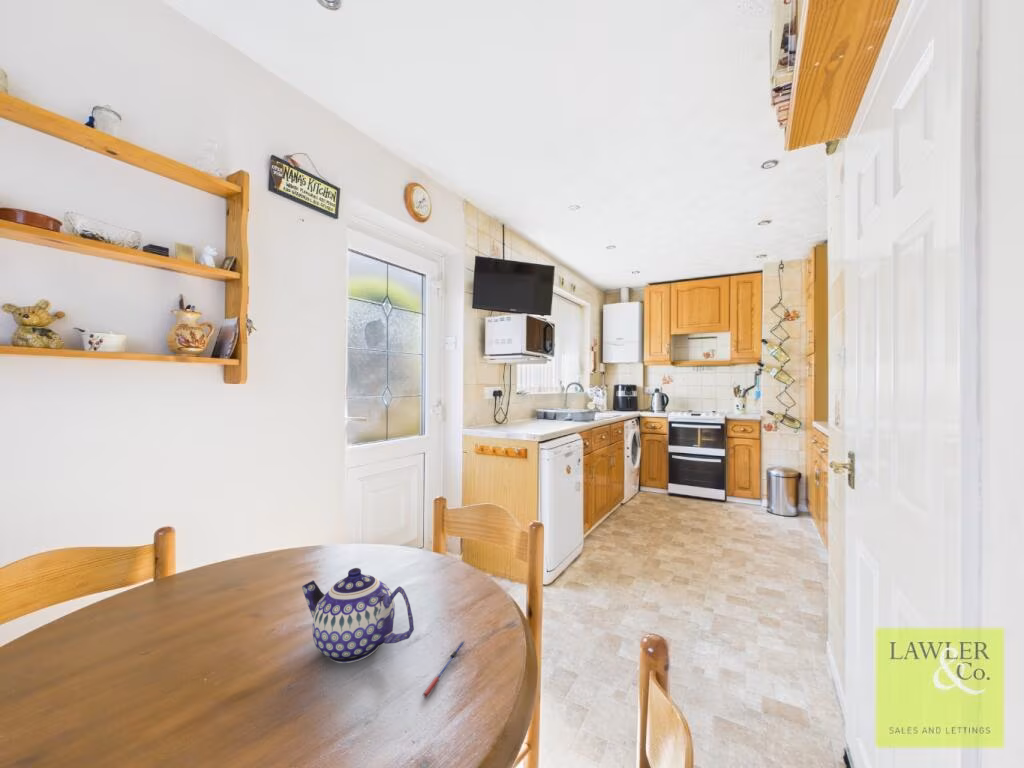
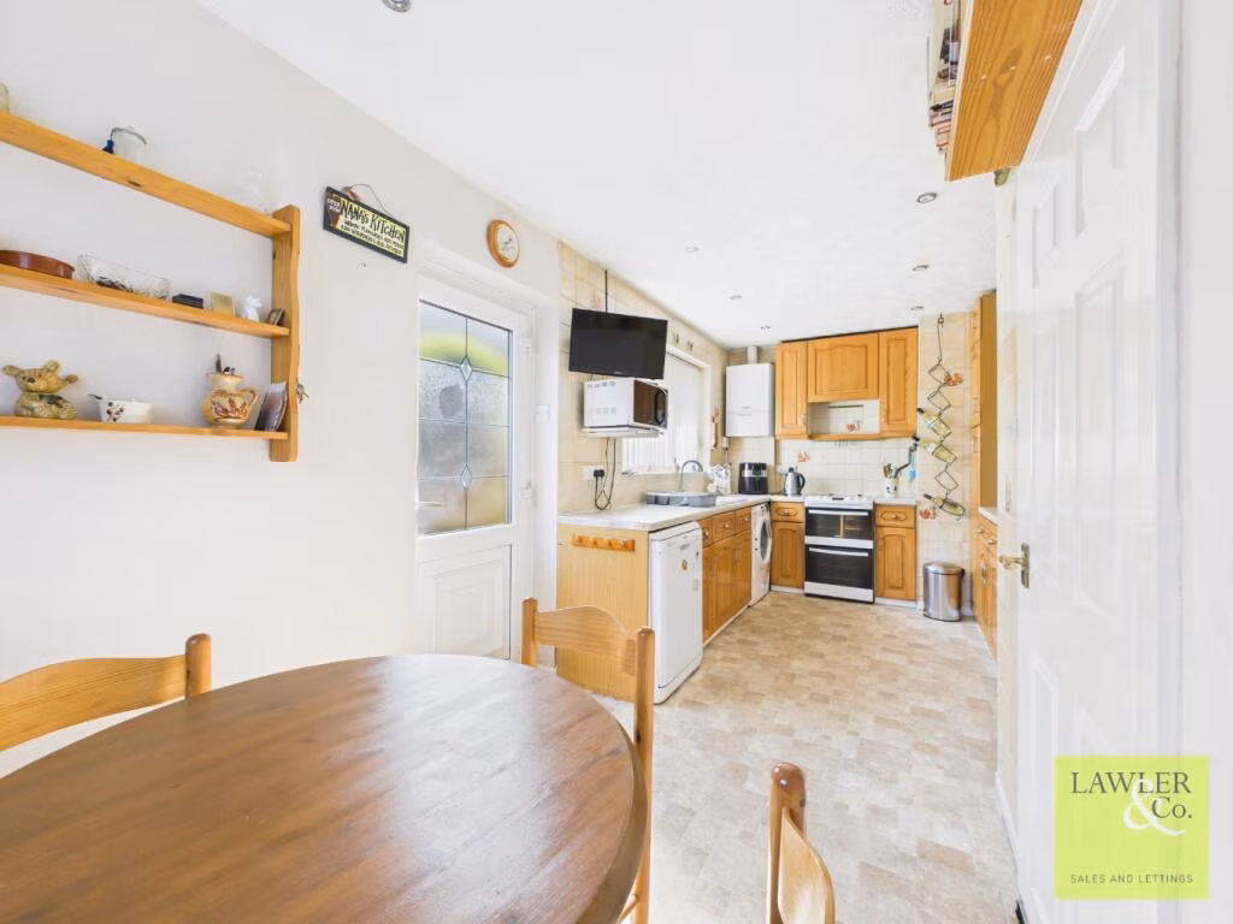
- pen [422,639,467,699]
- teapot [301,567,415,664]
